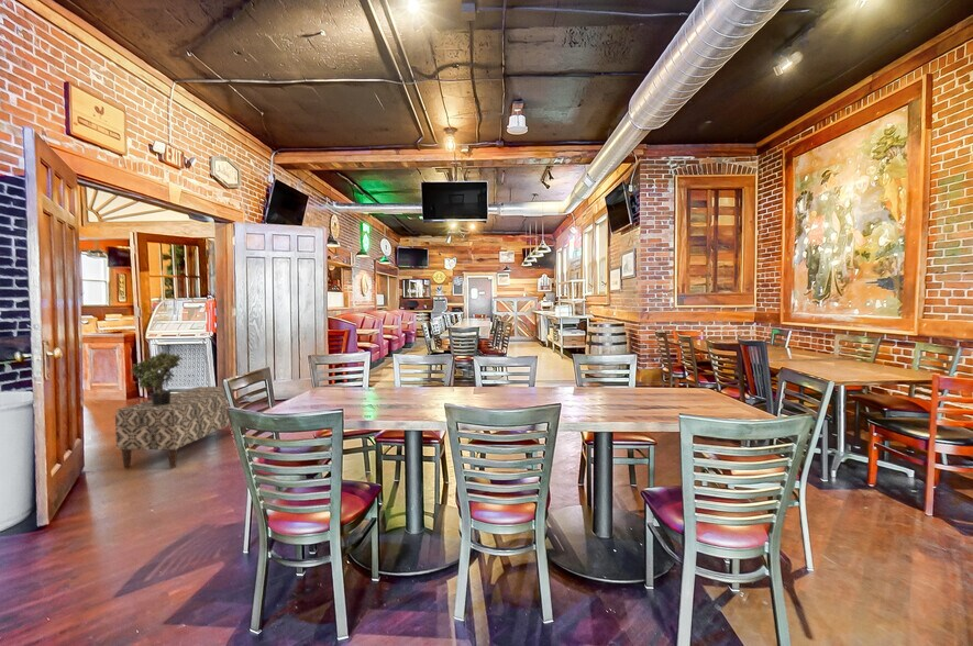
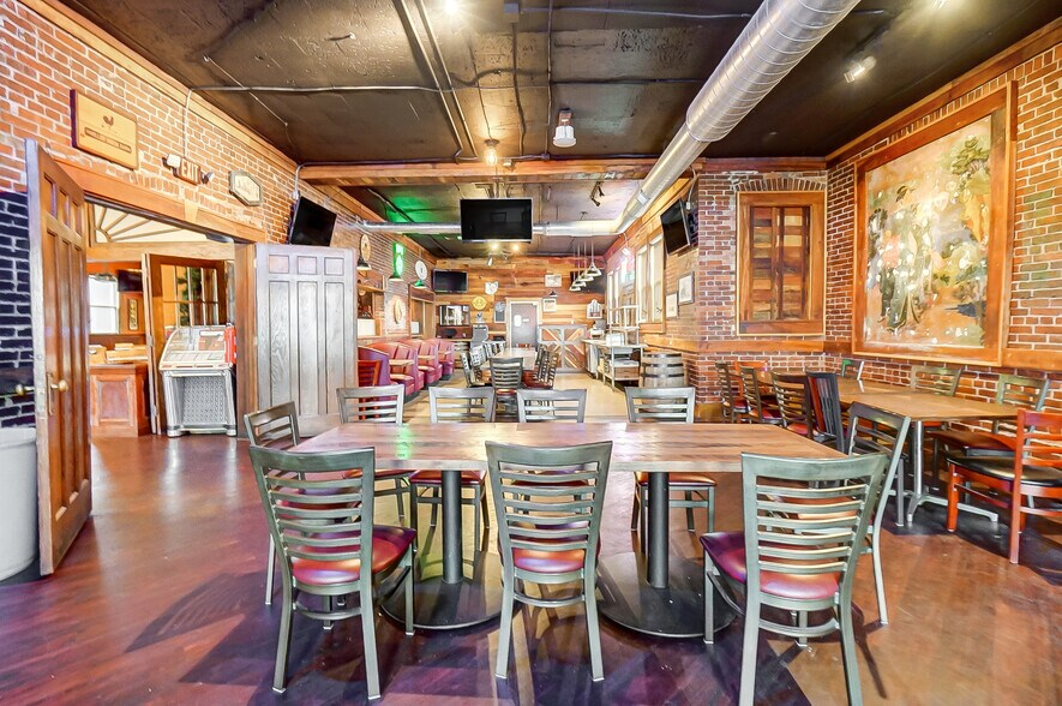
- bench [114,386,231,468]
- potted plant [129,350,183,405]
